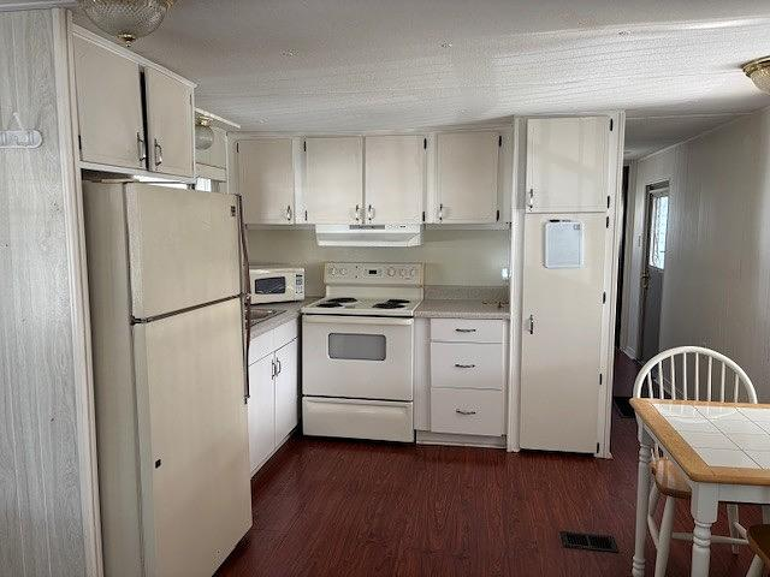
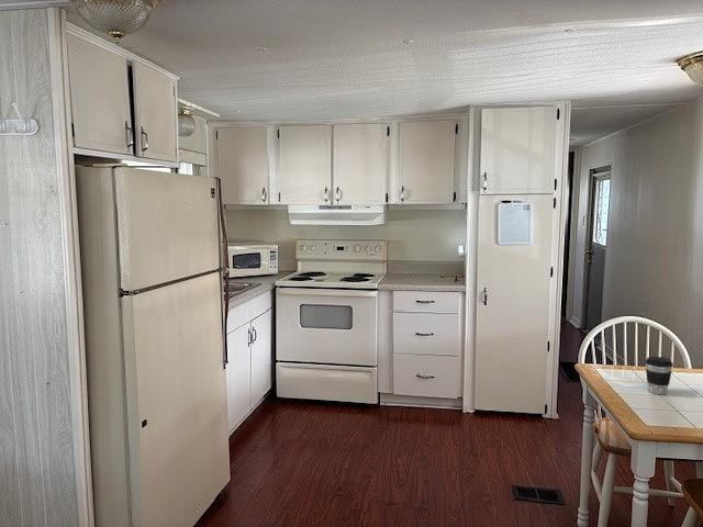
+ coffee cup [644,356,674,395]
